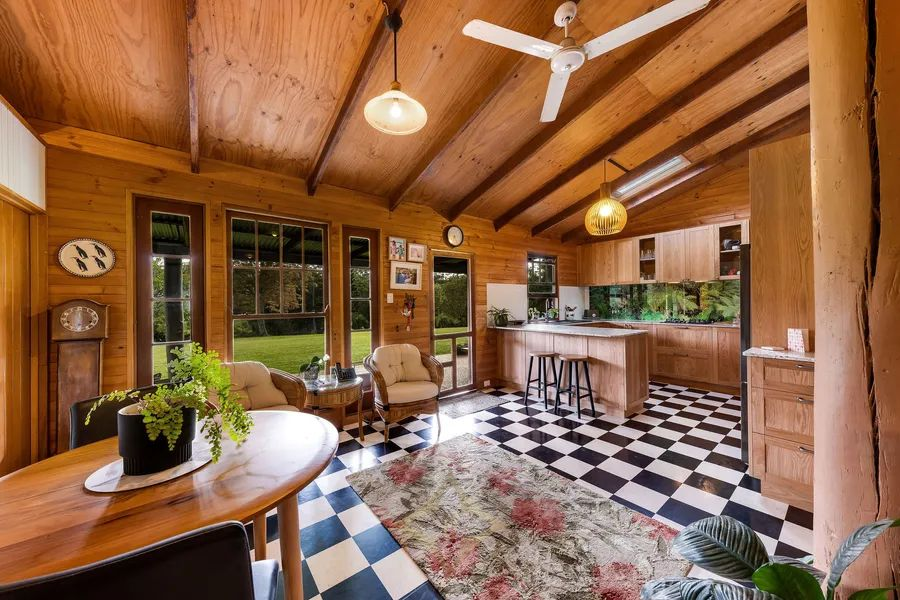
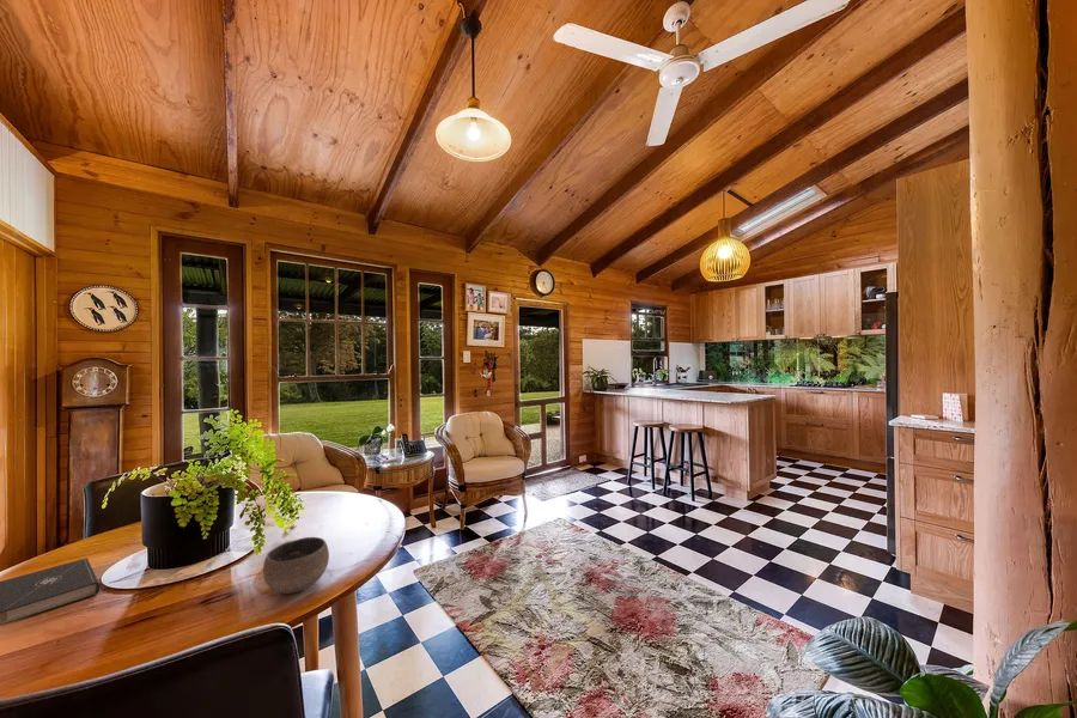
+ book [0,556,102,627]
+ bowl [262,536,330,595]
